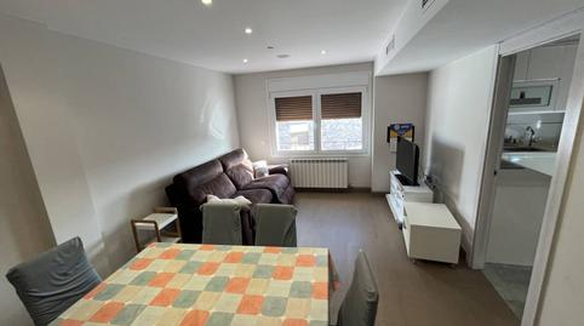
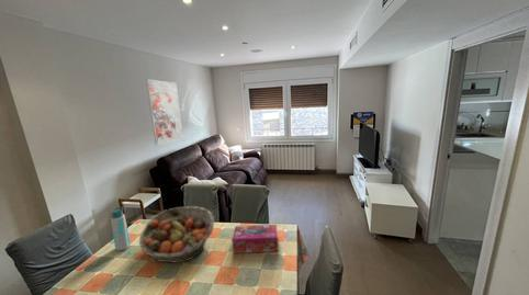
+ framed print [145,78,184,146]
+ water bottle [110,205,132,252]
+ tissue box [232,224,279,254]
+ fruit basket [138,205,215,263]
